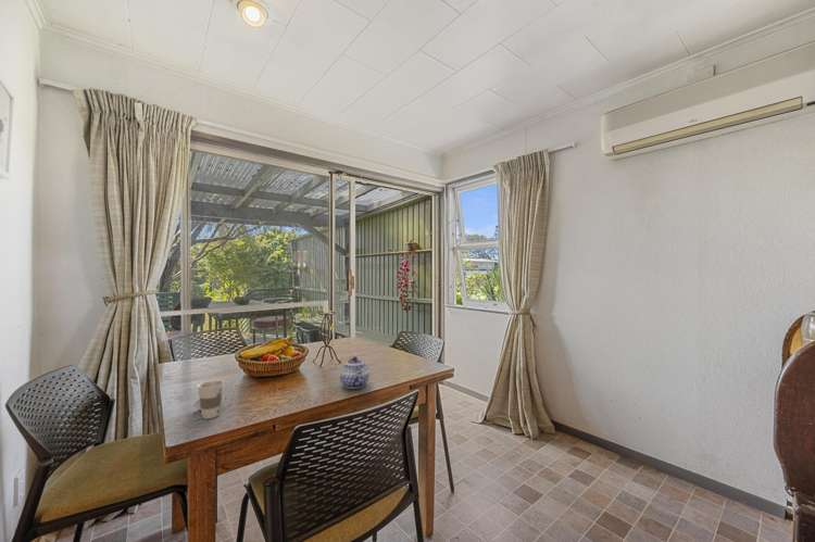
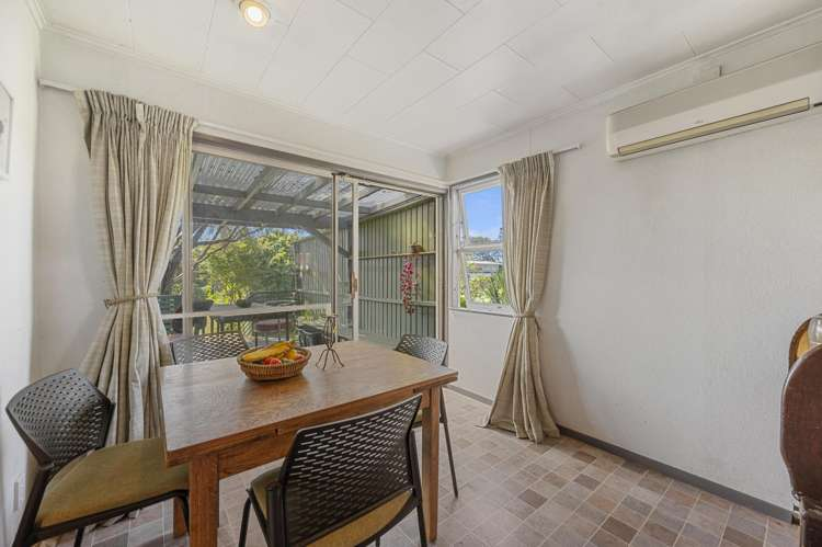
- teapot [339,355,371,390]
- cup [192,379,226,420]
